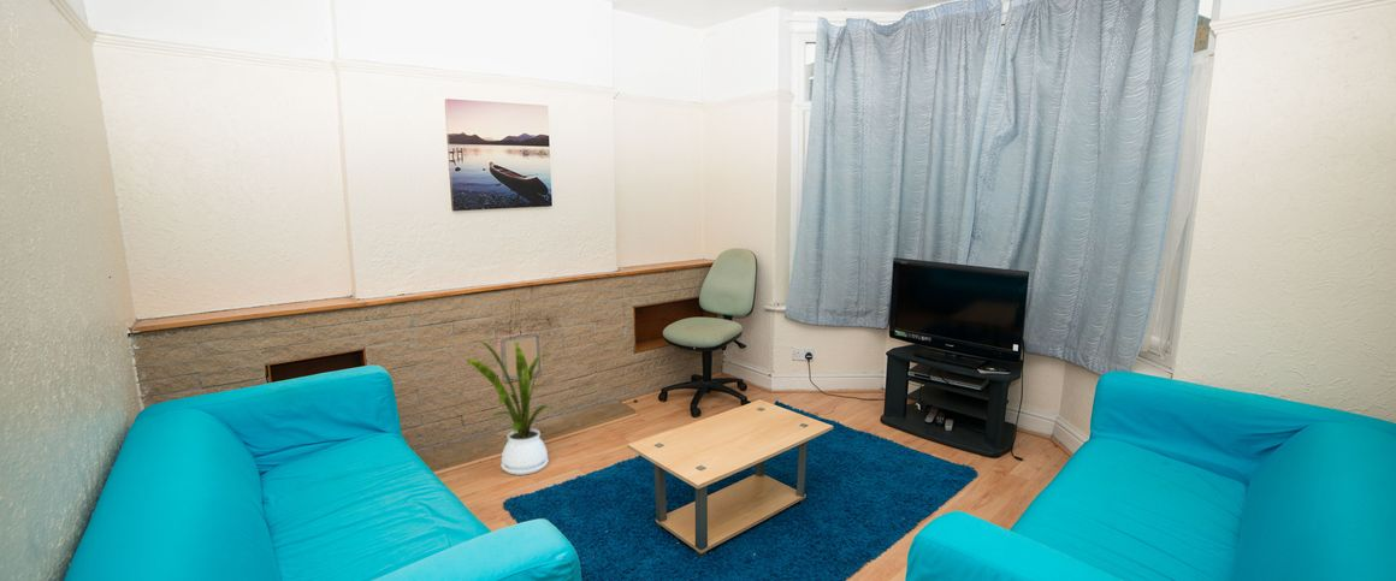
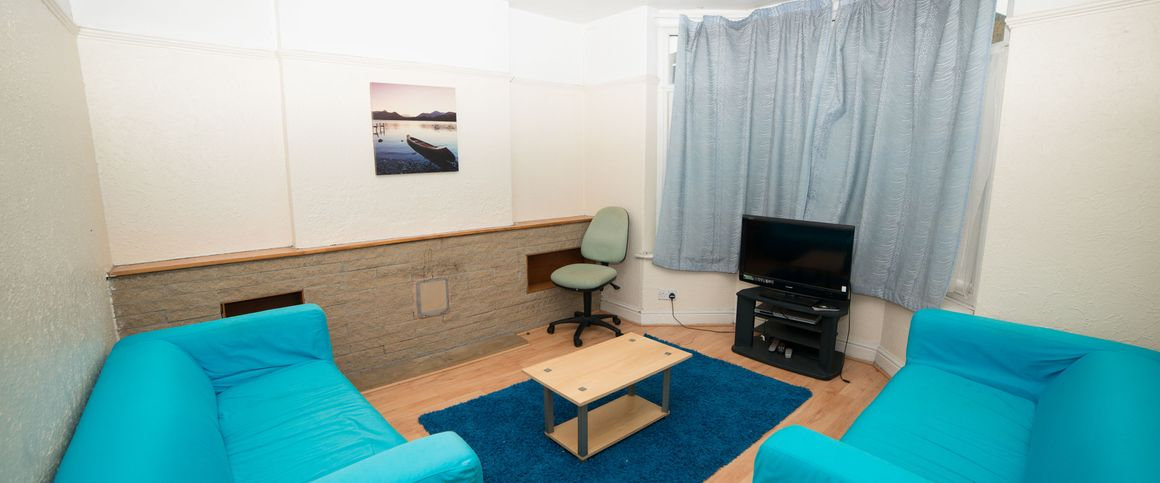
- house plant [465,339,555,476]
